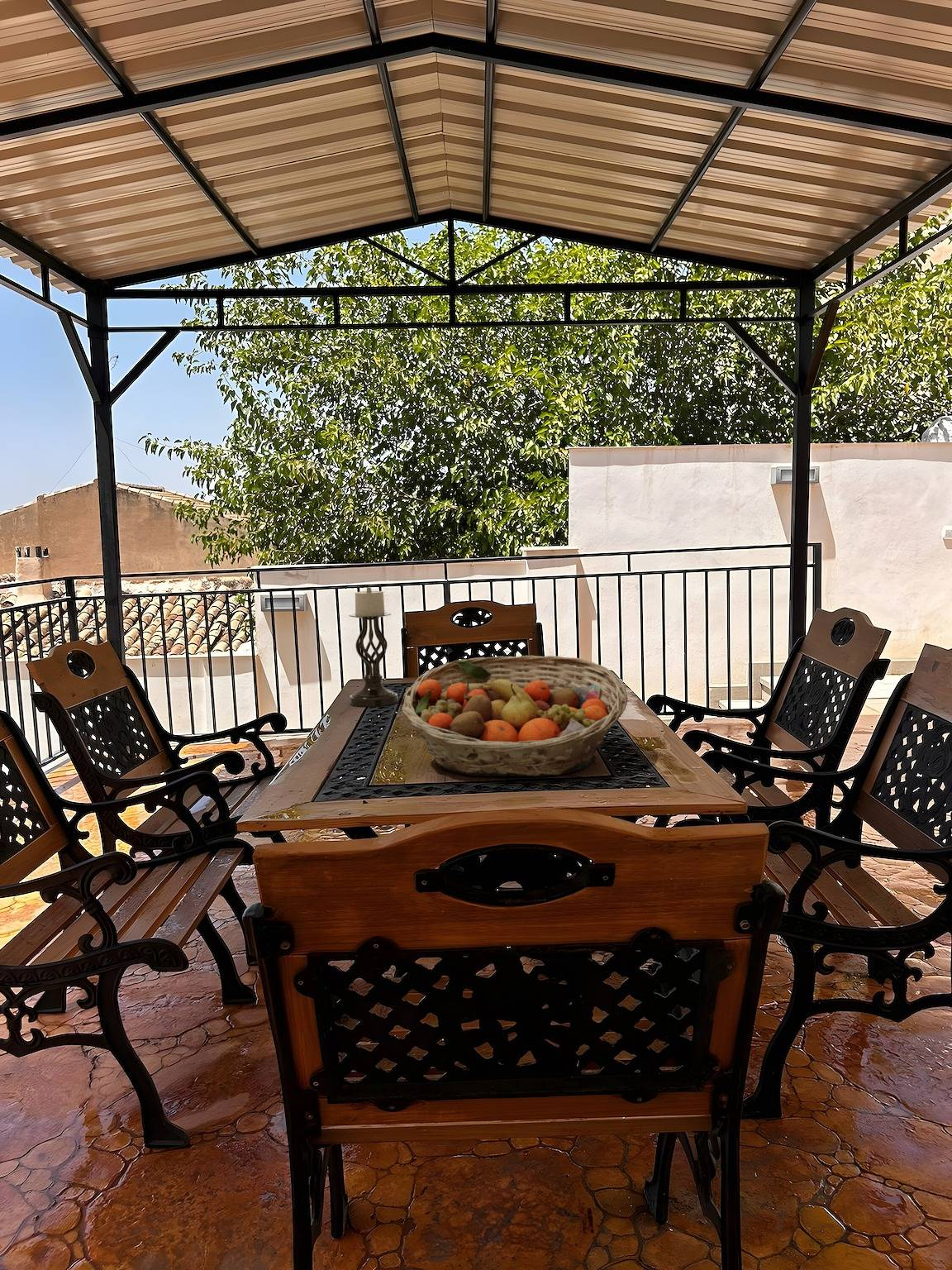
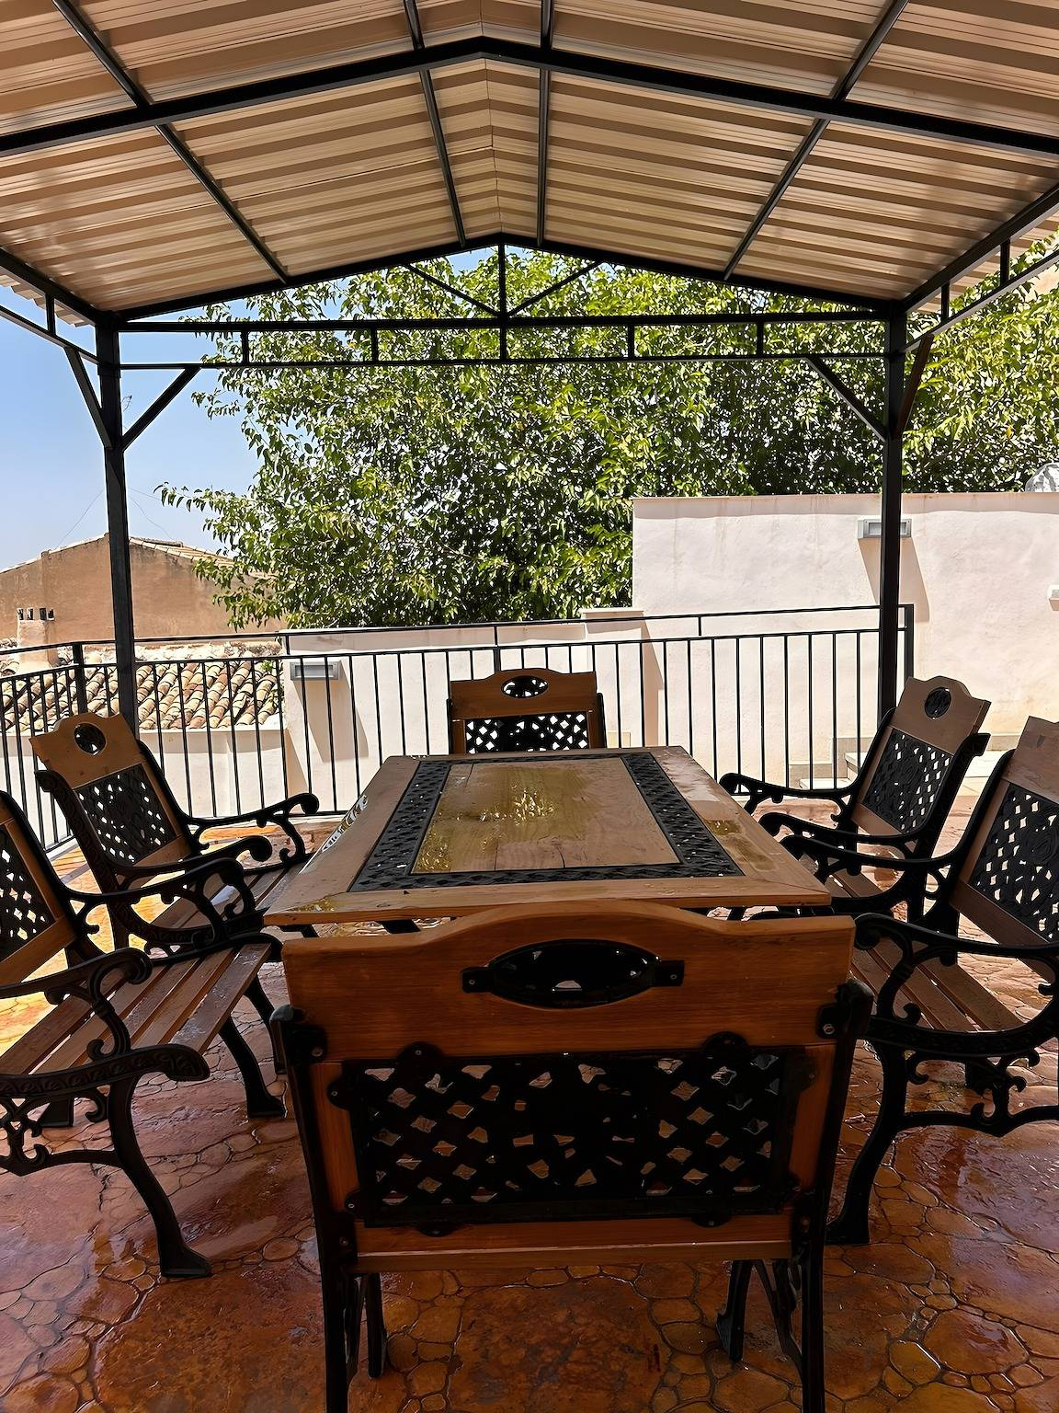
- fruit basket [402,655,628,777]
- candle holder [348,586,399,708]
